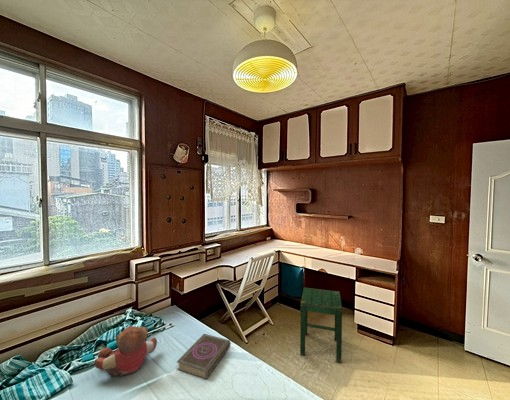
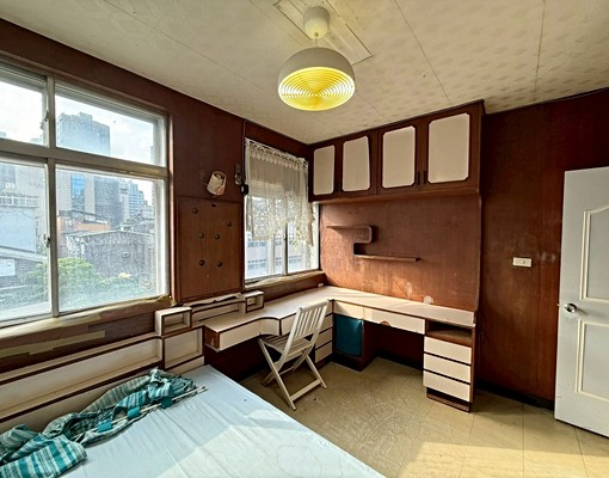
- book [176,333,232,380]
- stool [299,287,343,364]
- teddy bear [94,325,158,378]
